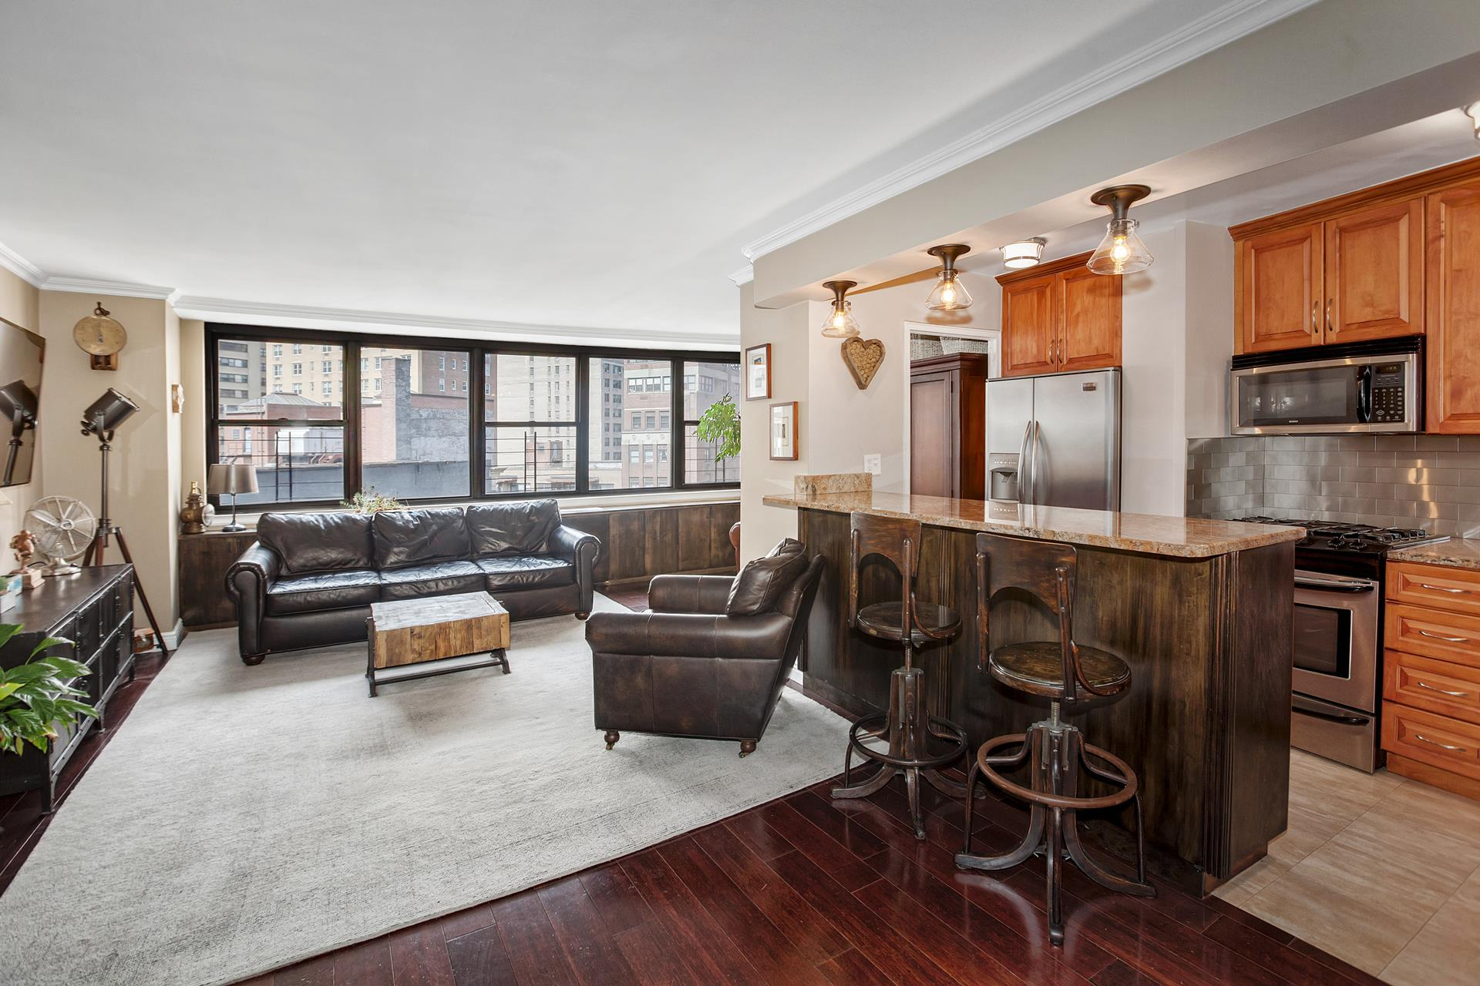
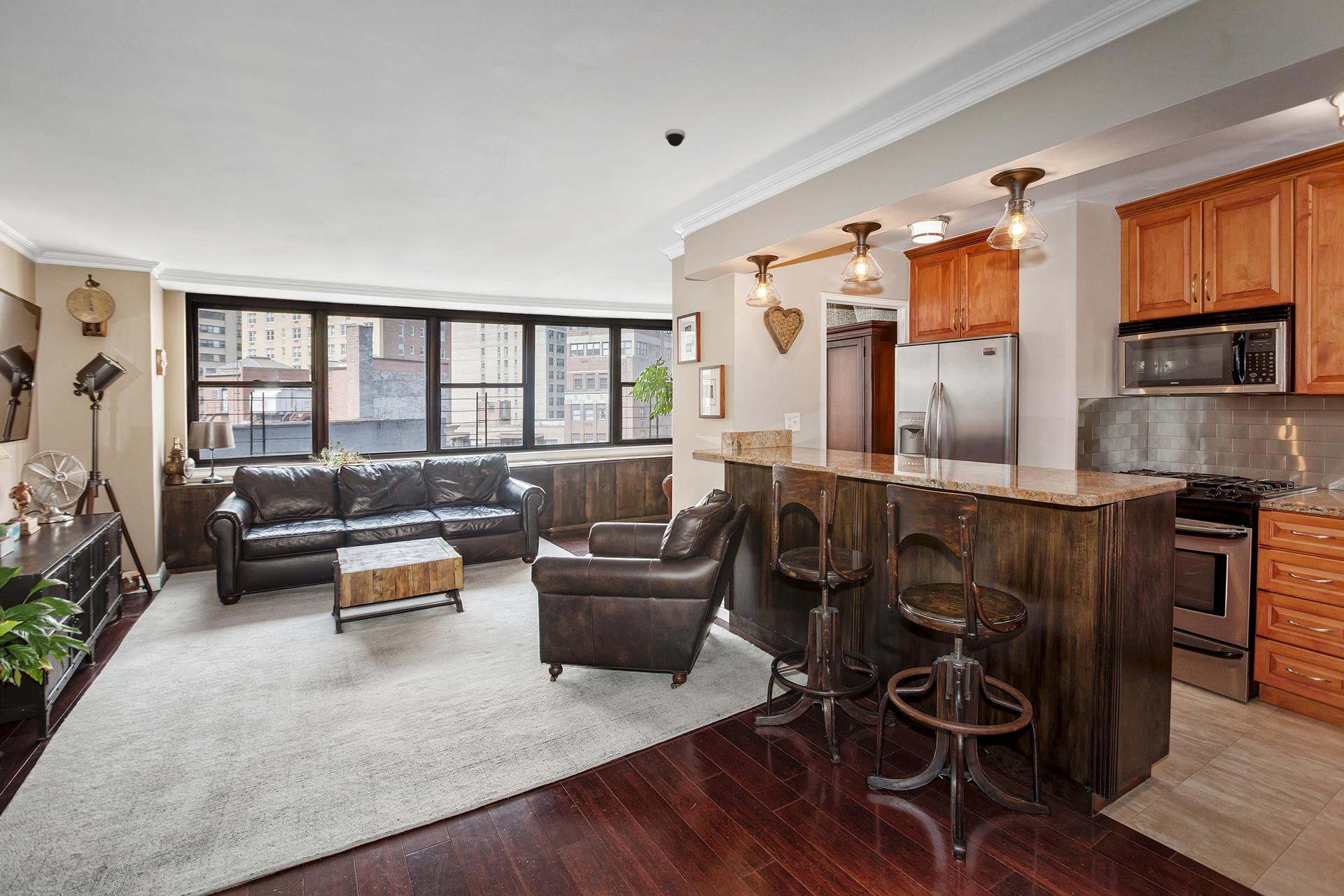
+ dome security camera [664,128,686,147]
